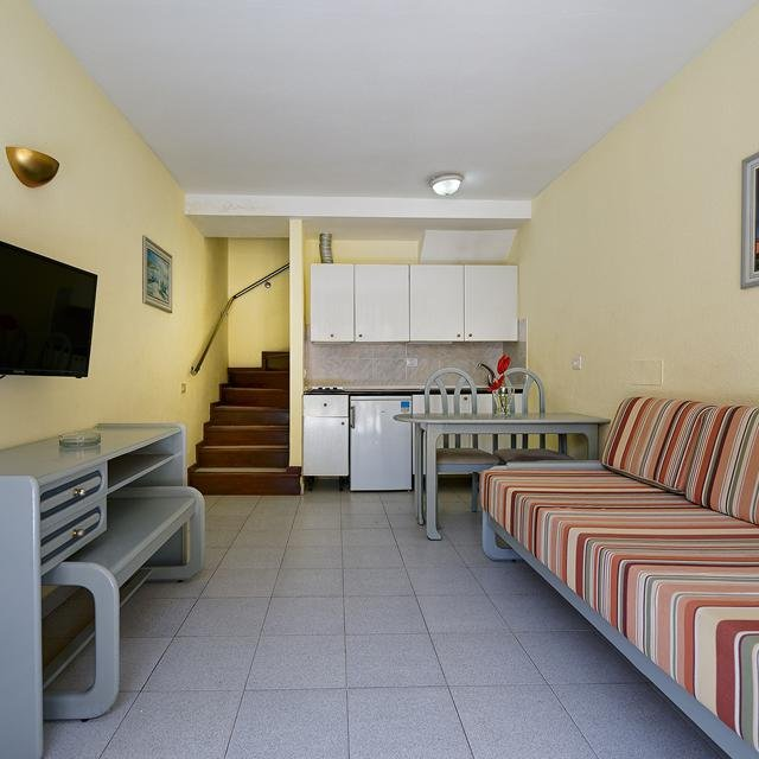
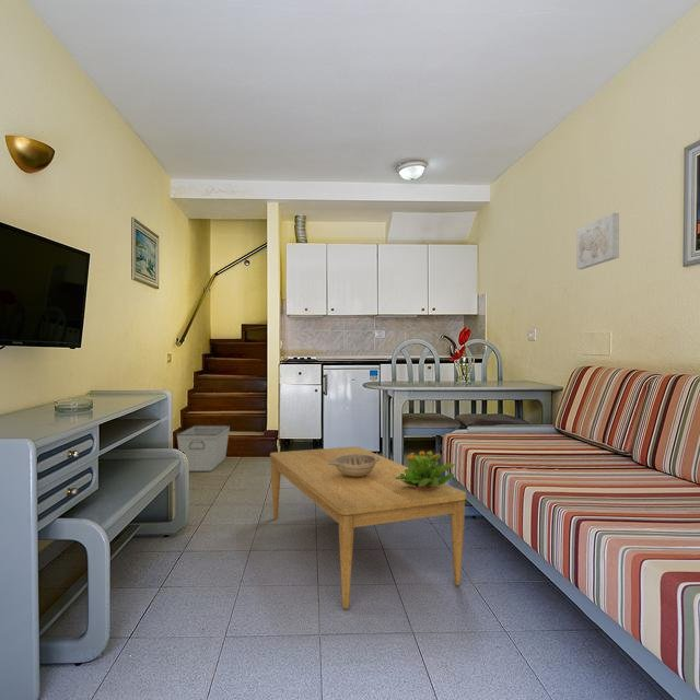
+ coffee table [269,445,467,609]
+ potted flower [393,450,456,491]
+ storage bin [176,424,231,472]
+ decorative bowl [327,454,381,477]
+ wall art [575,212,620,270]
